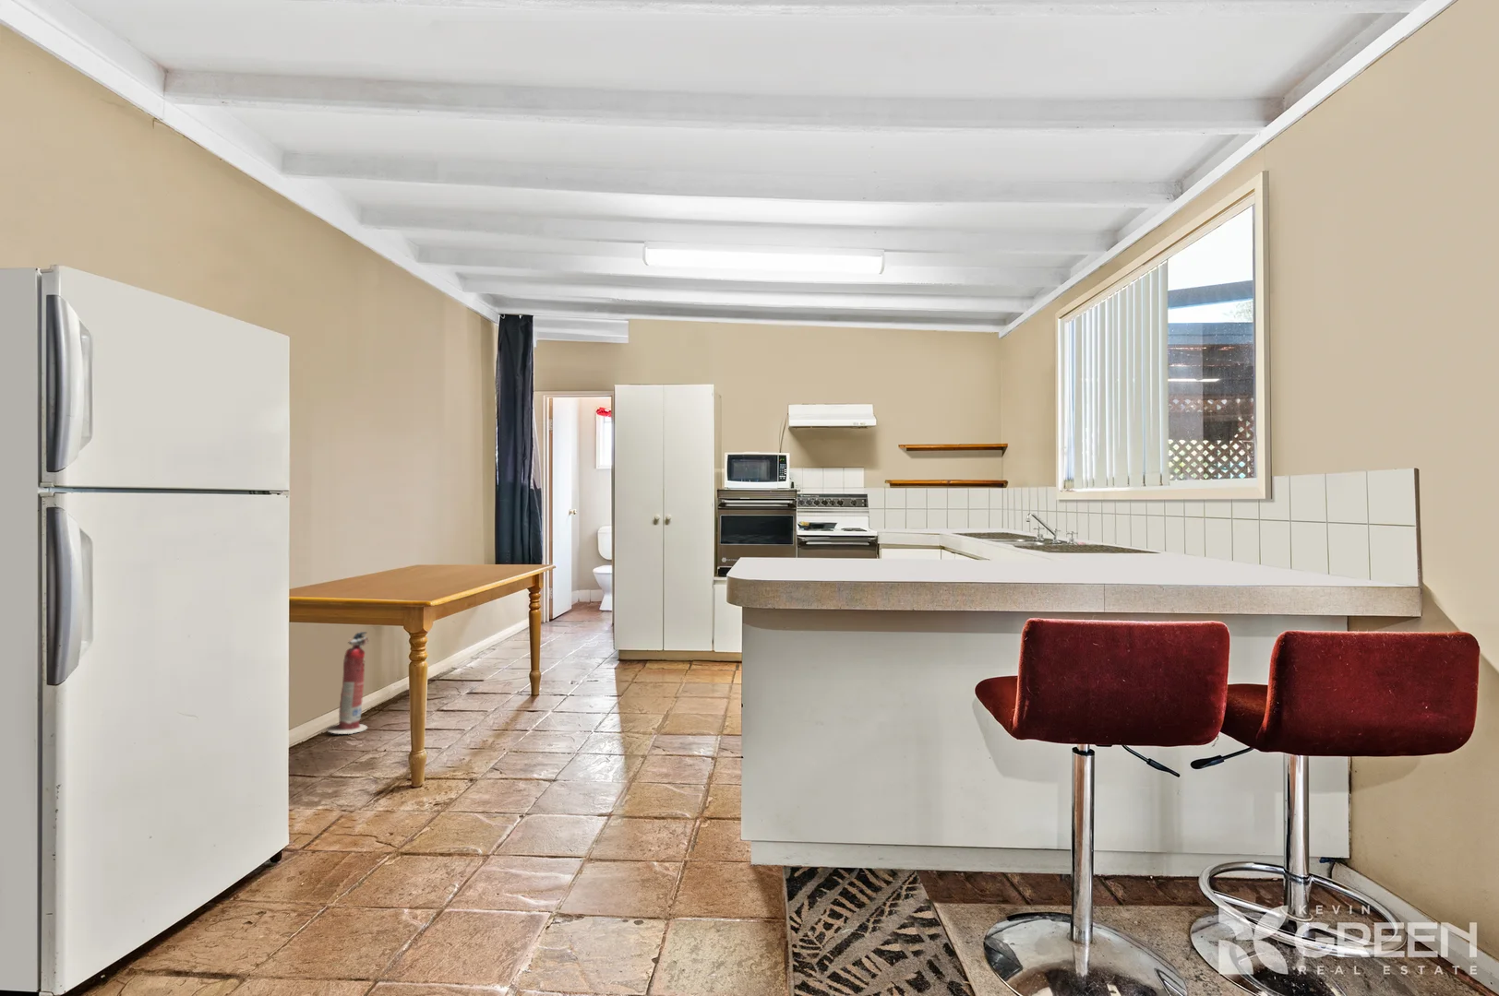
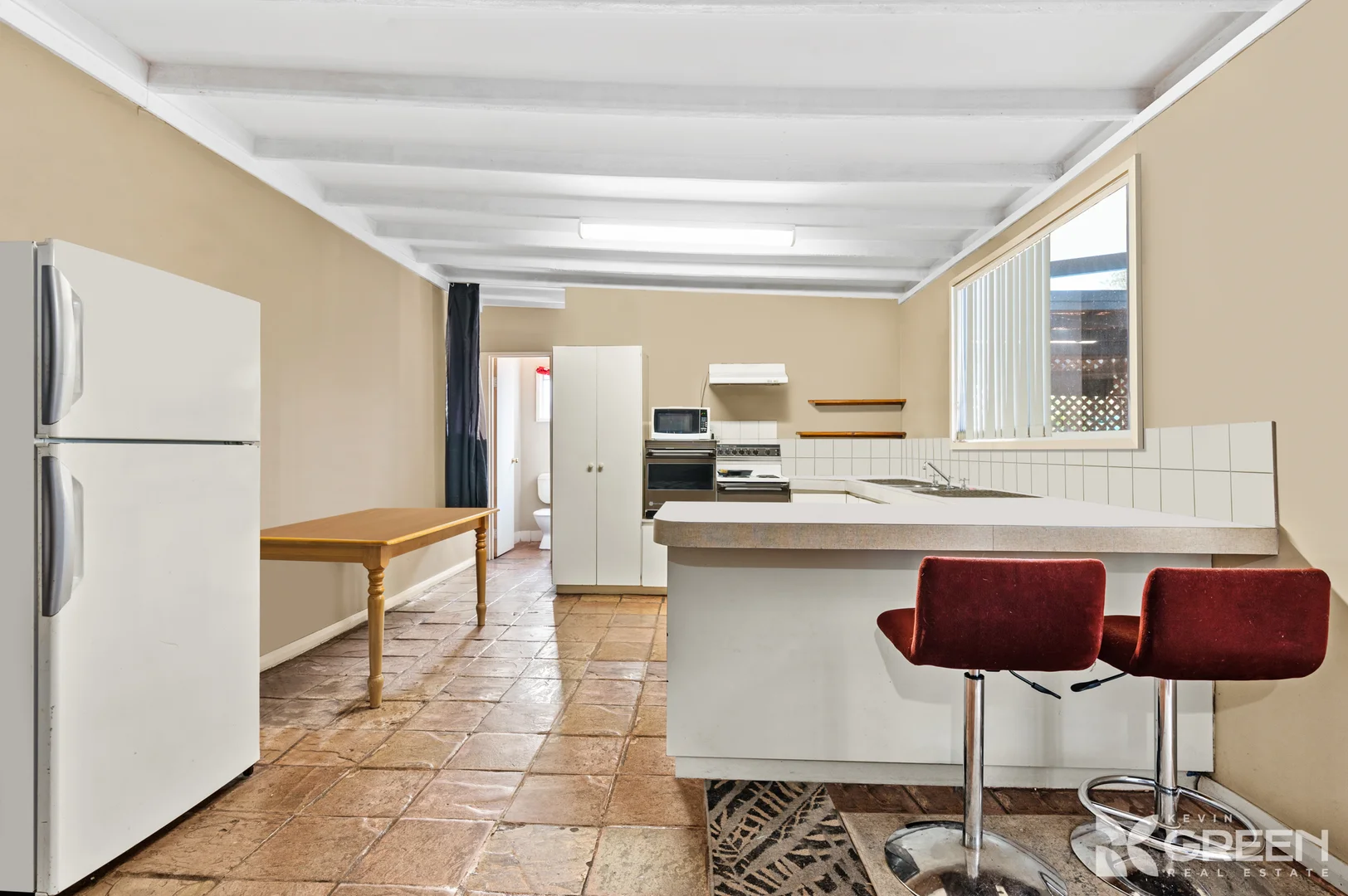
- fire extinguisher [326,630,370,735]
